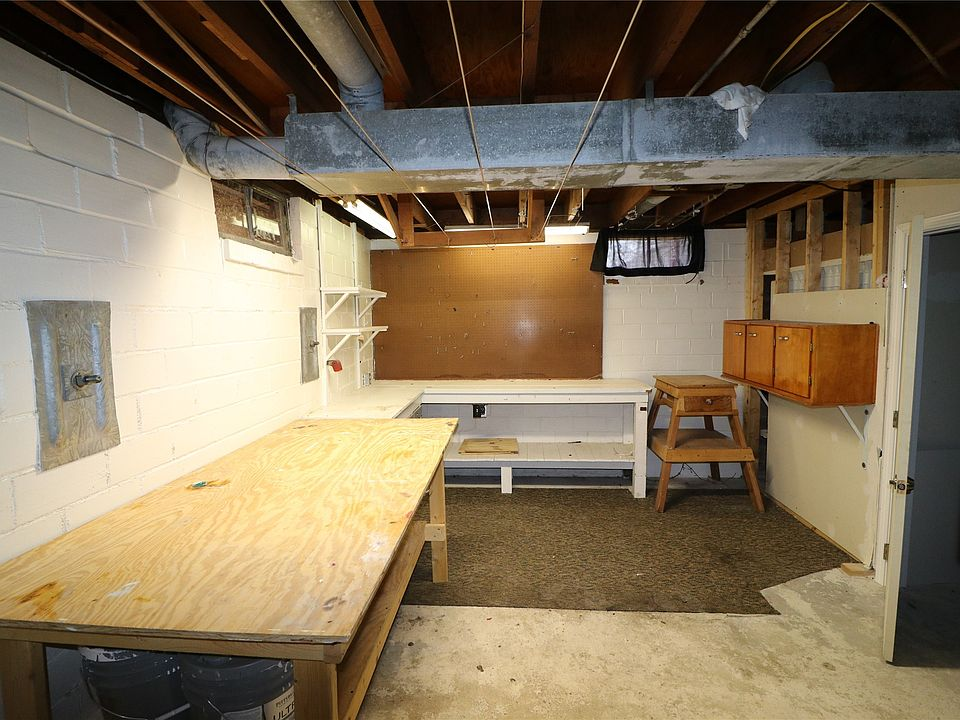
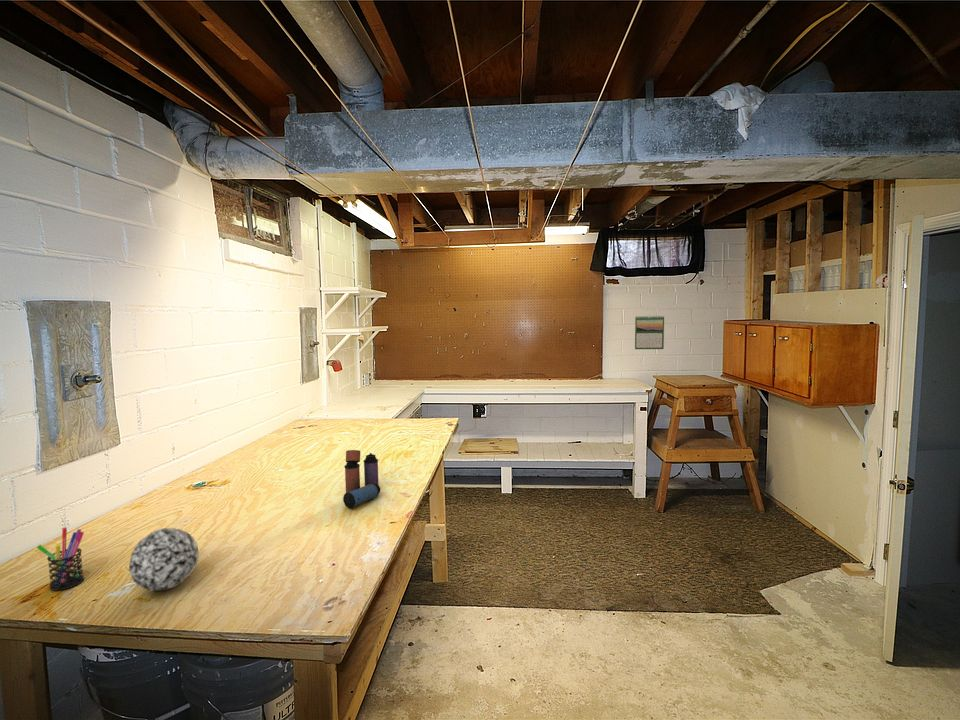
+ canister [342,449,381,509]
+ pen holder [36,527,85,592]
+ calendar [634,314,665,350]
+ decorative ball [128,526,200,592]
